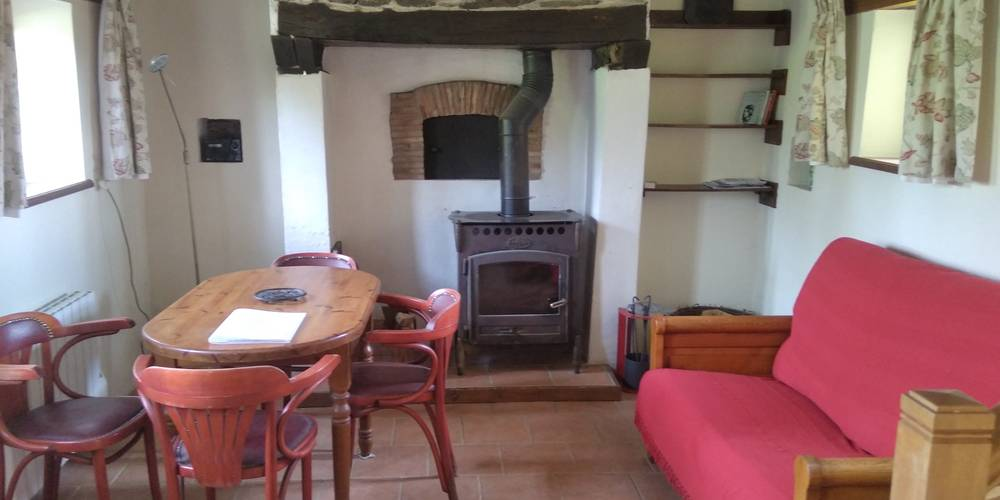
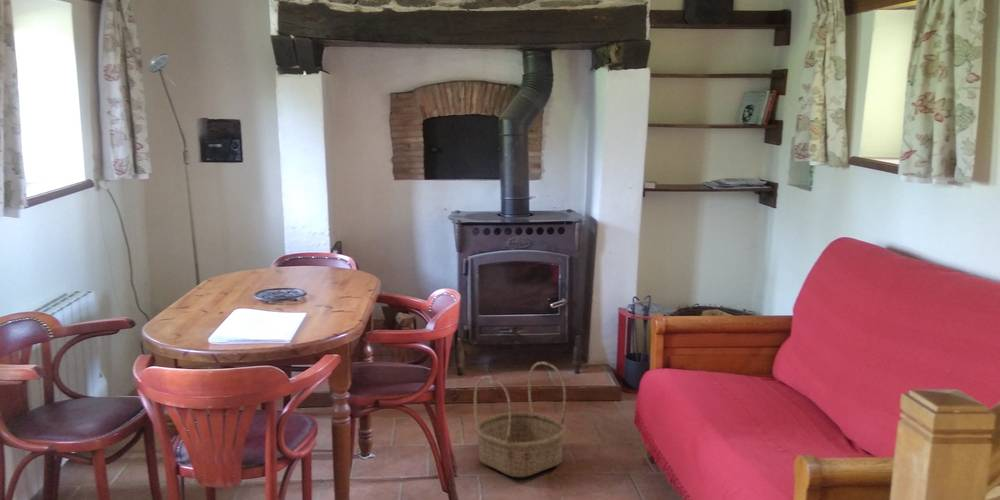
+ basket [473,361,568,478]
